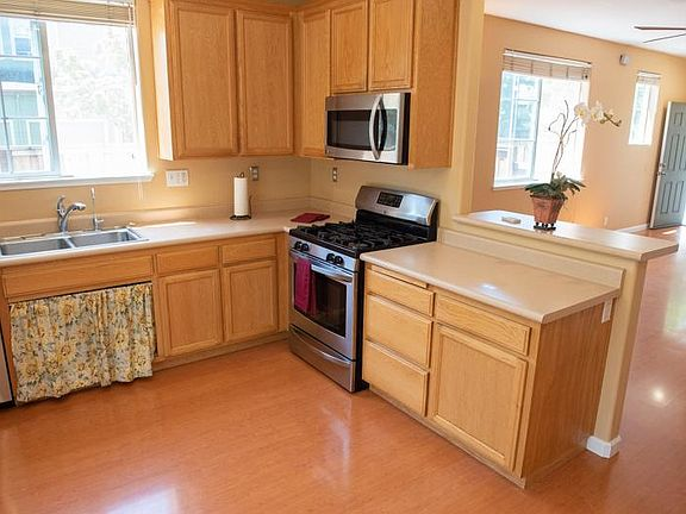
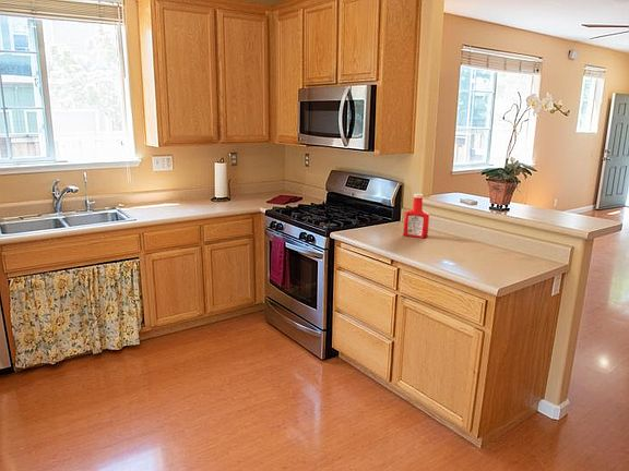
+ soap bottle [403,193,430,239]
